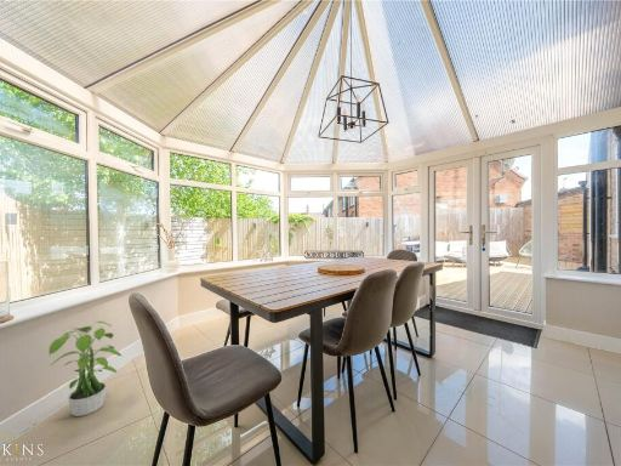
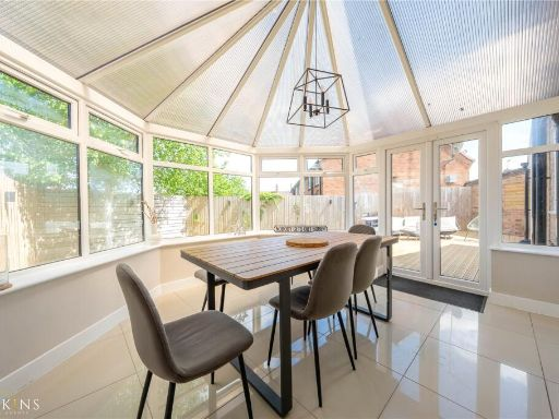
- potted plant [46,320,124,417]
